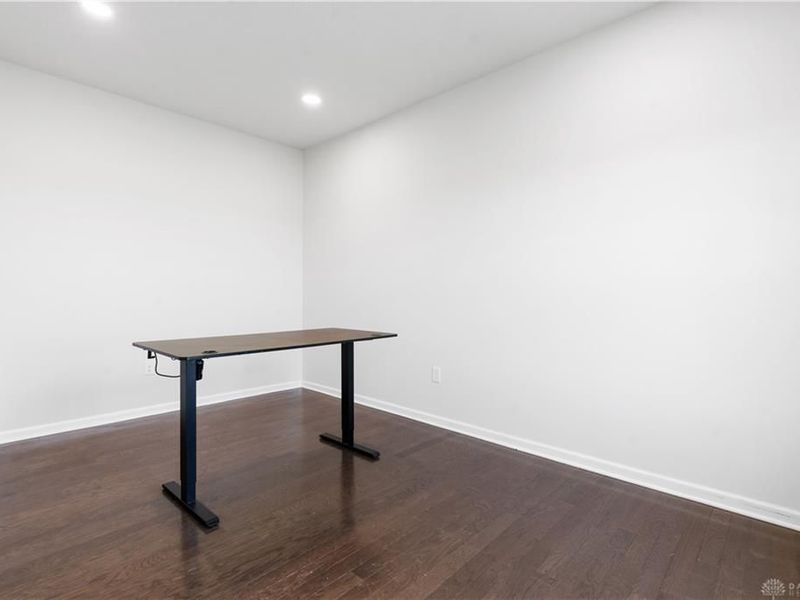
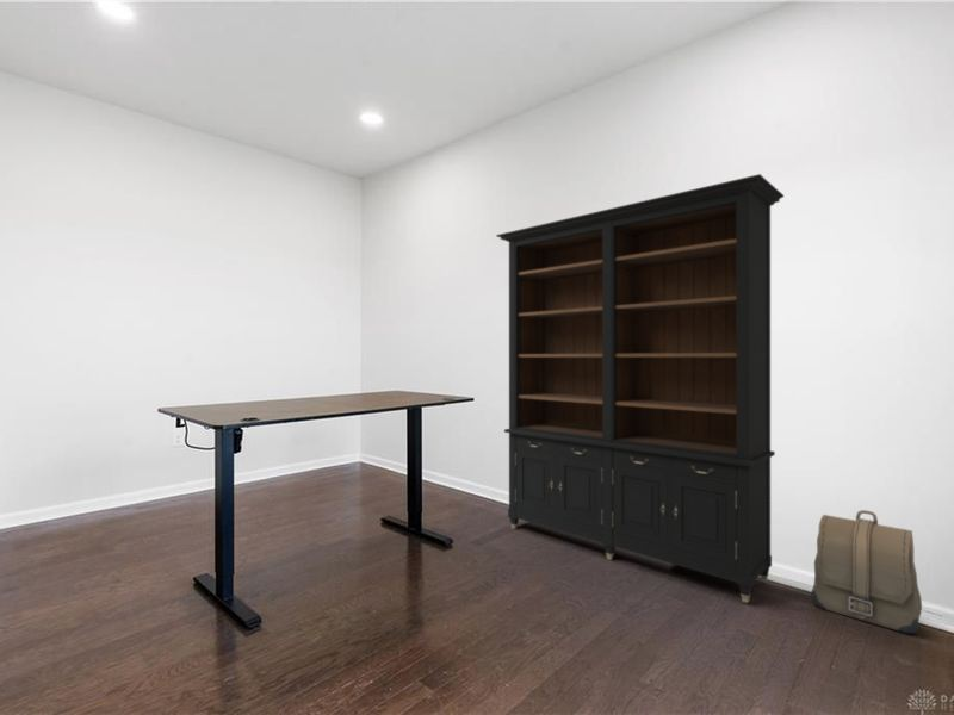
+ backpack [810,509,923,634]
+ bookcase [495,173,785,604]
